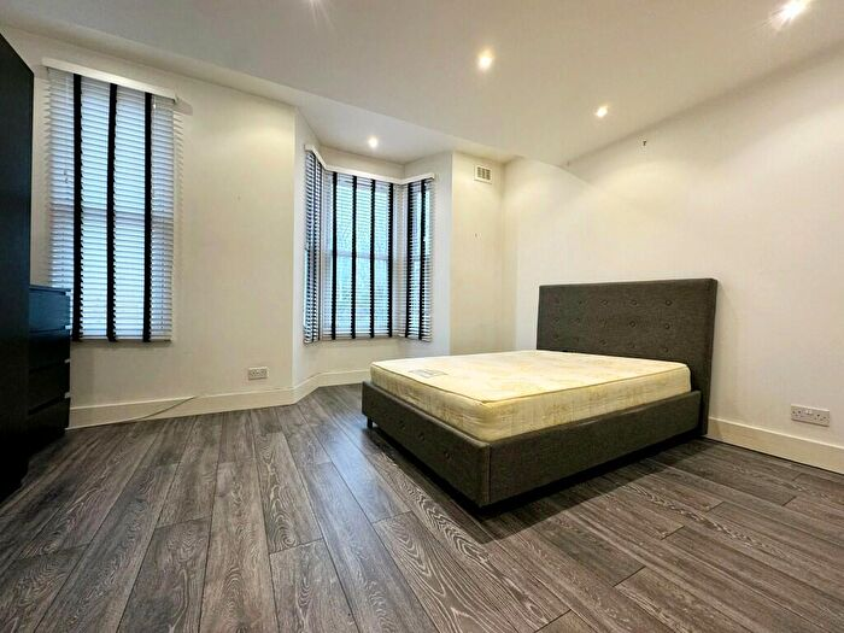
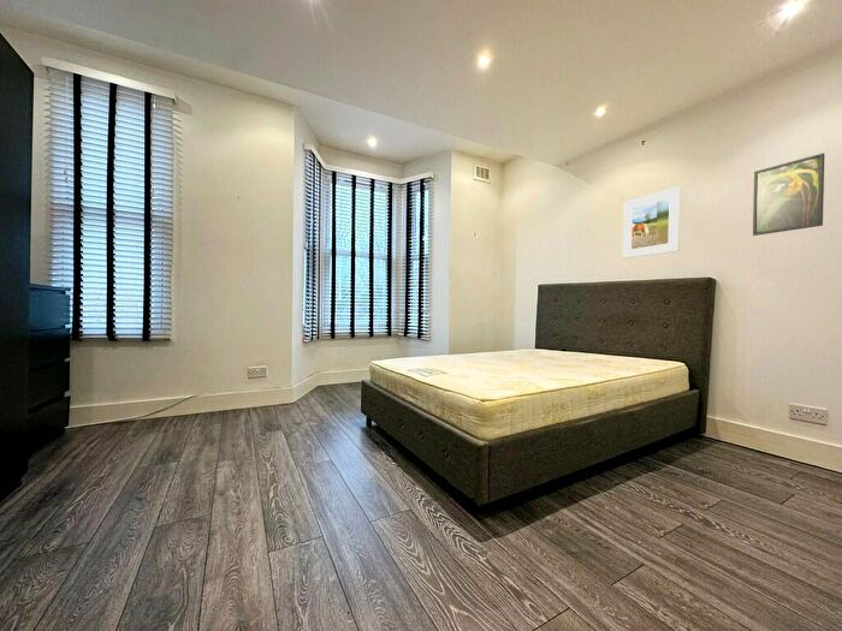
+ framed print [752,153,826,237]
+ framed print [622,185,682,260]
